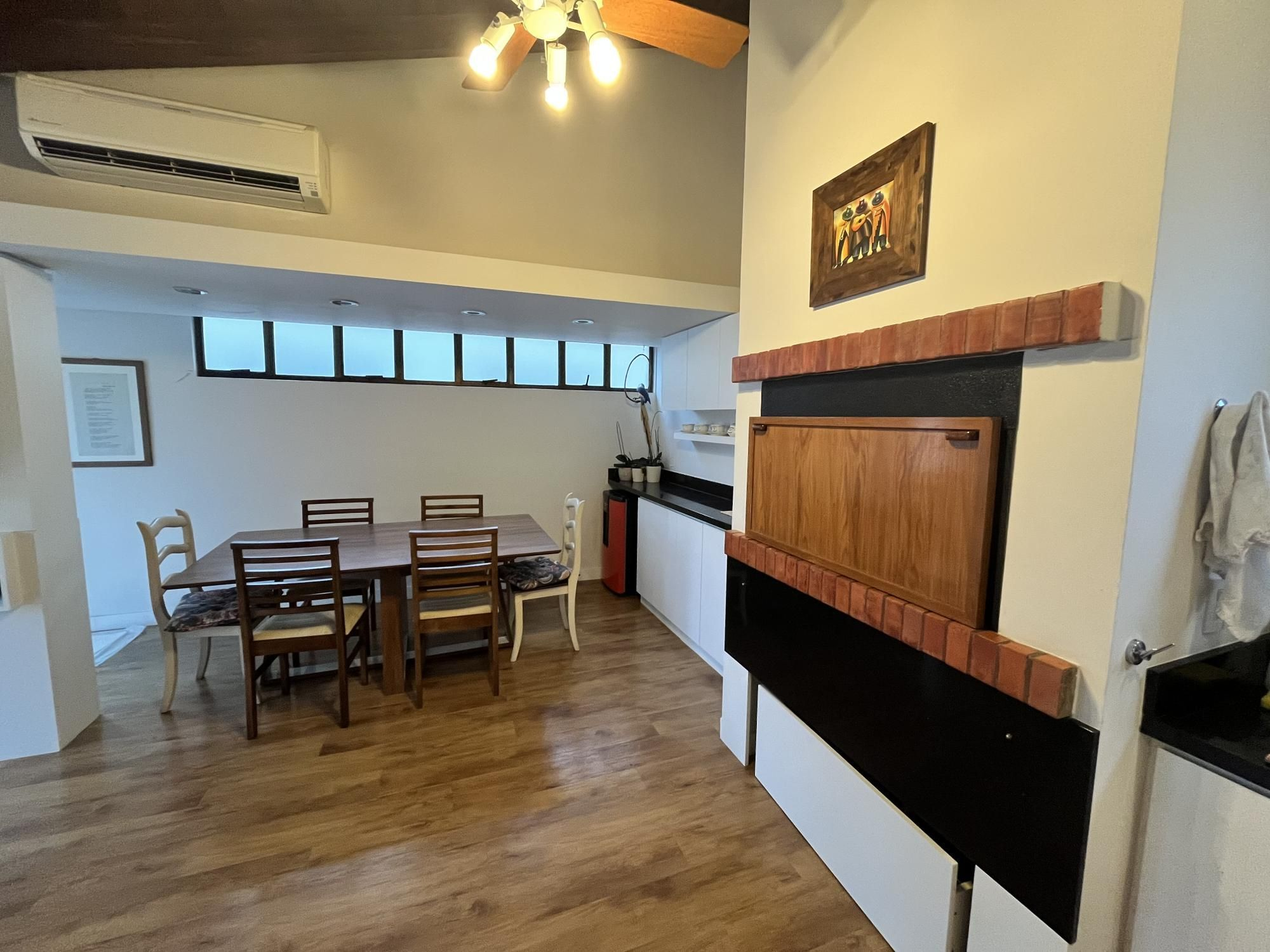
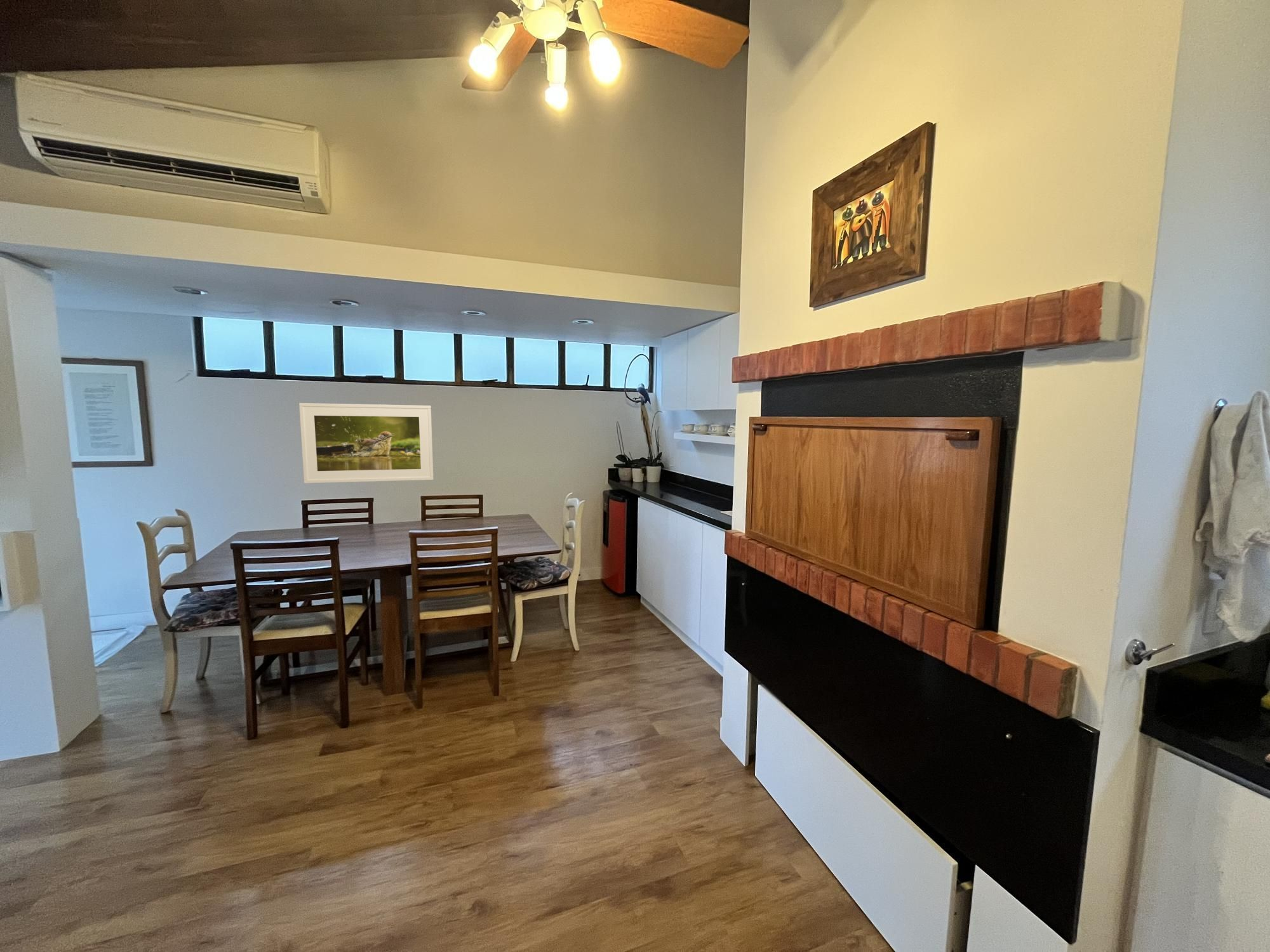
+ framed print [298,402,434,484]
